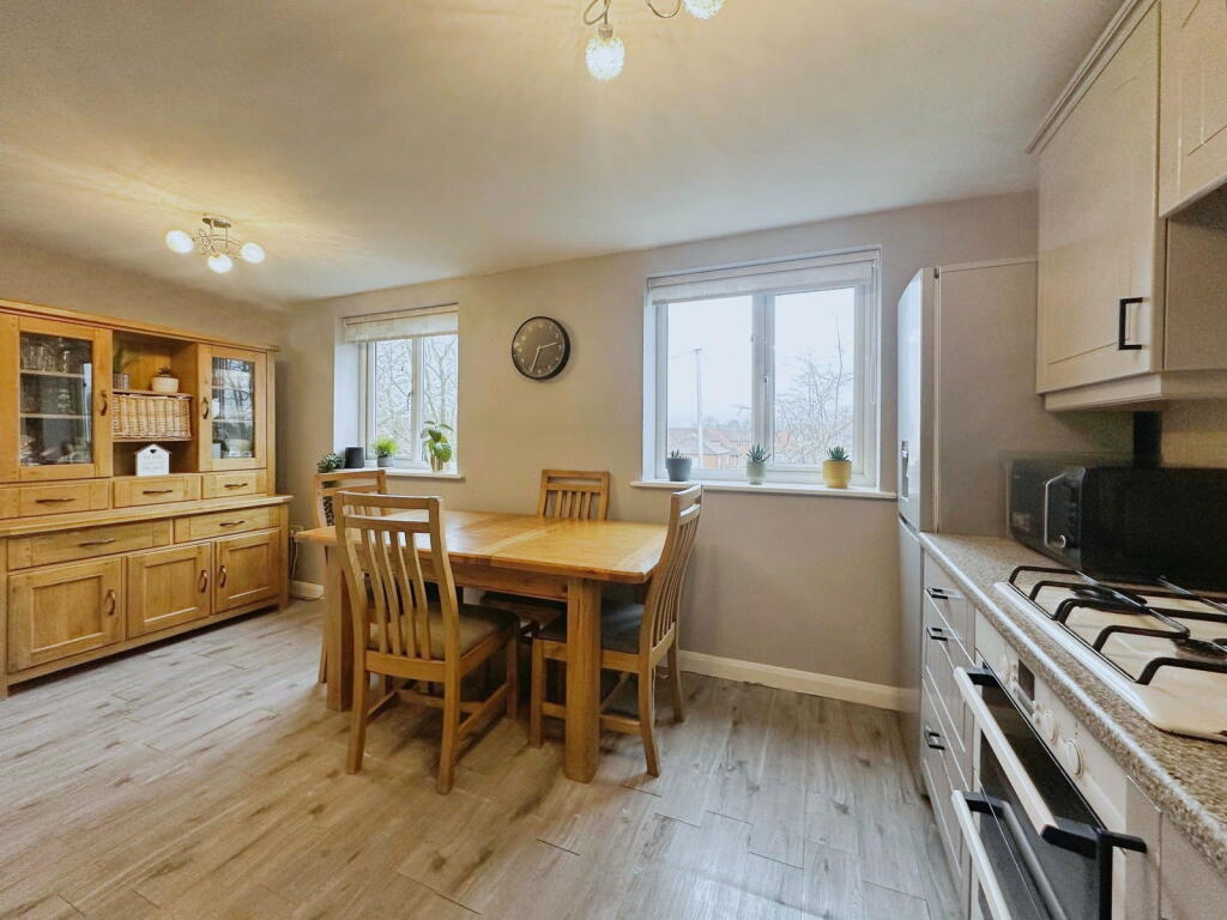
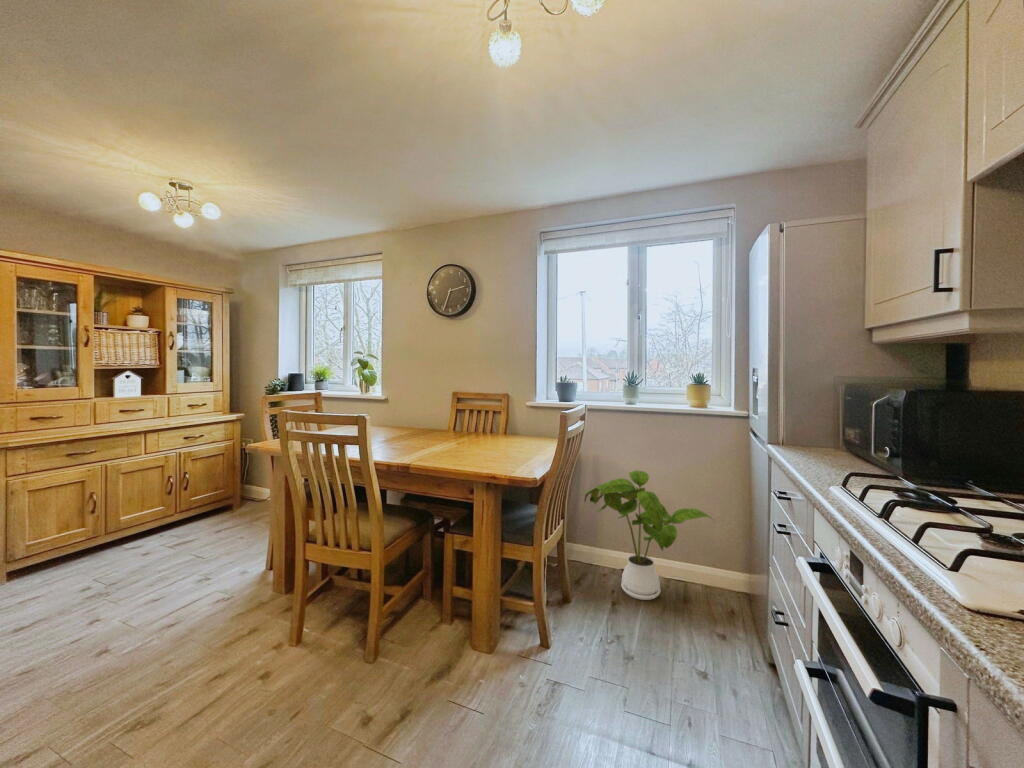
+ house plant [583,469,714,601]
